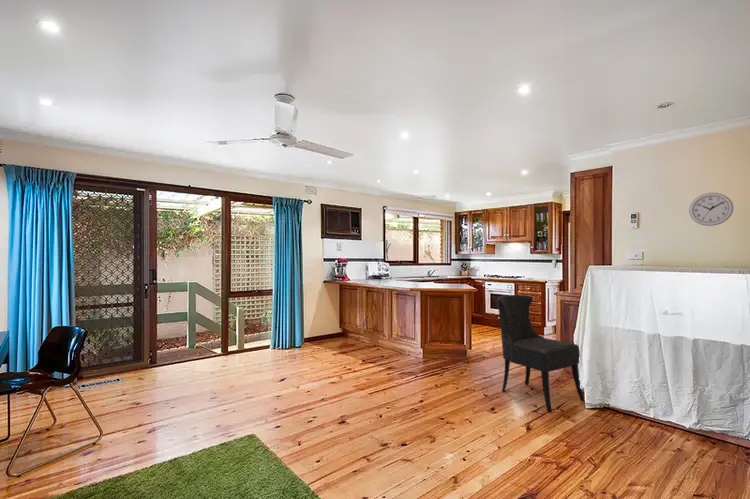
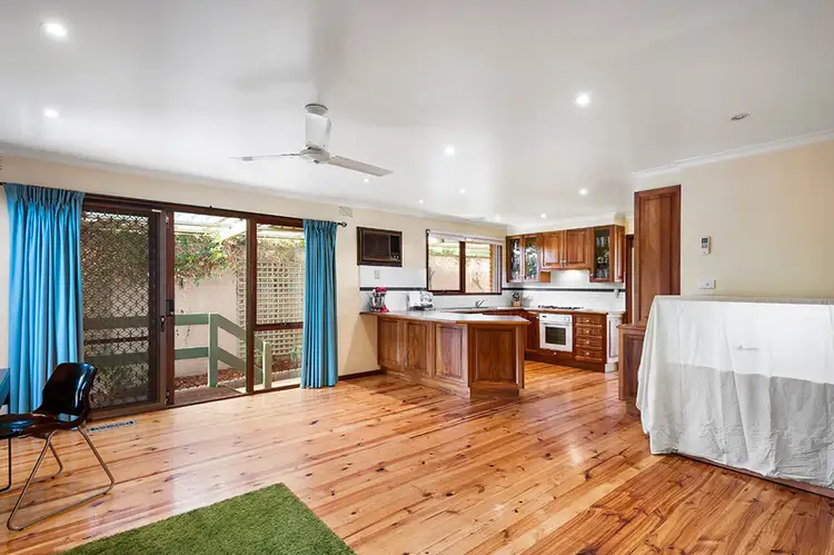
- wall clock [688,192,735,227]
- dining chair [496,294,585,414]
